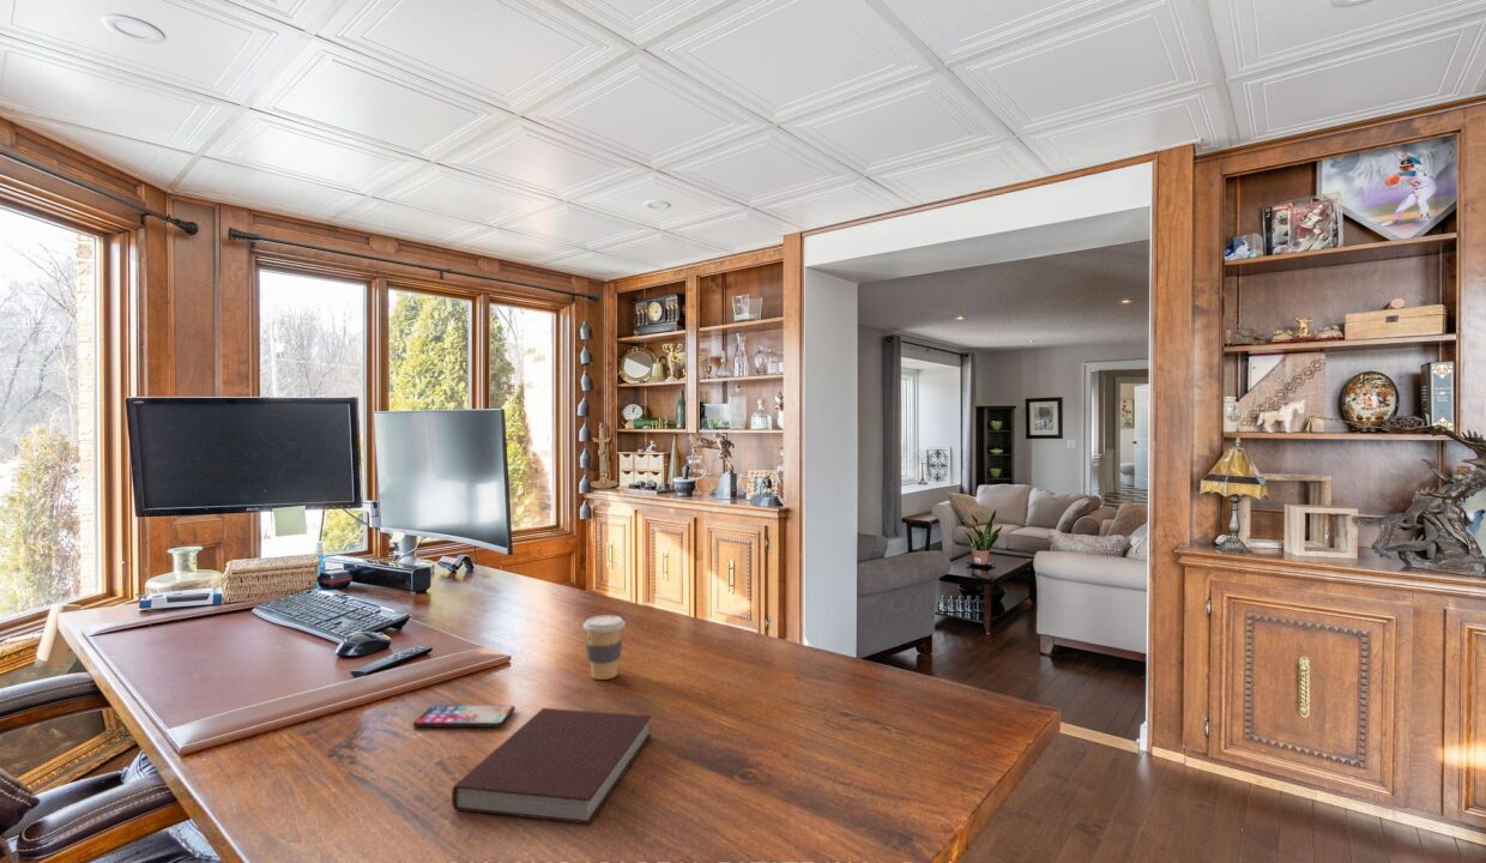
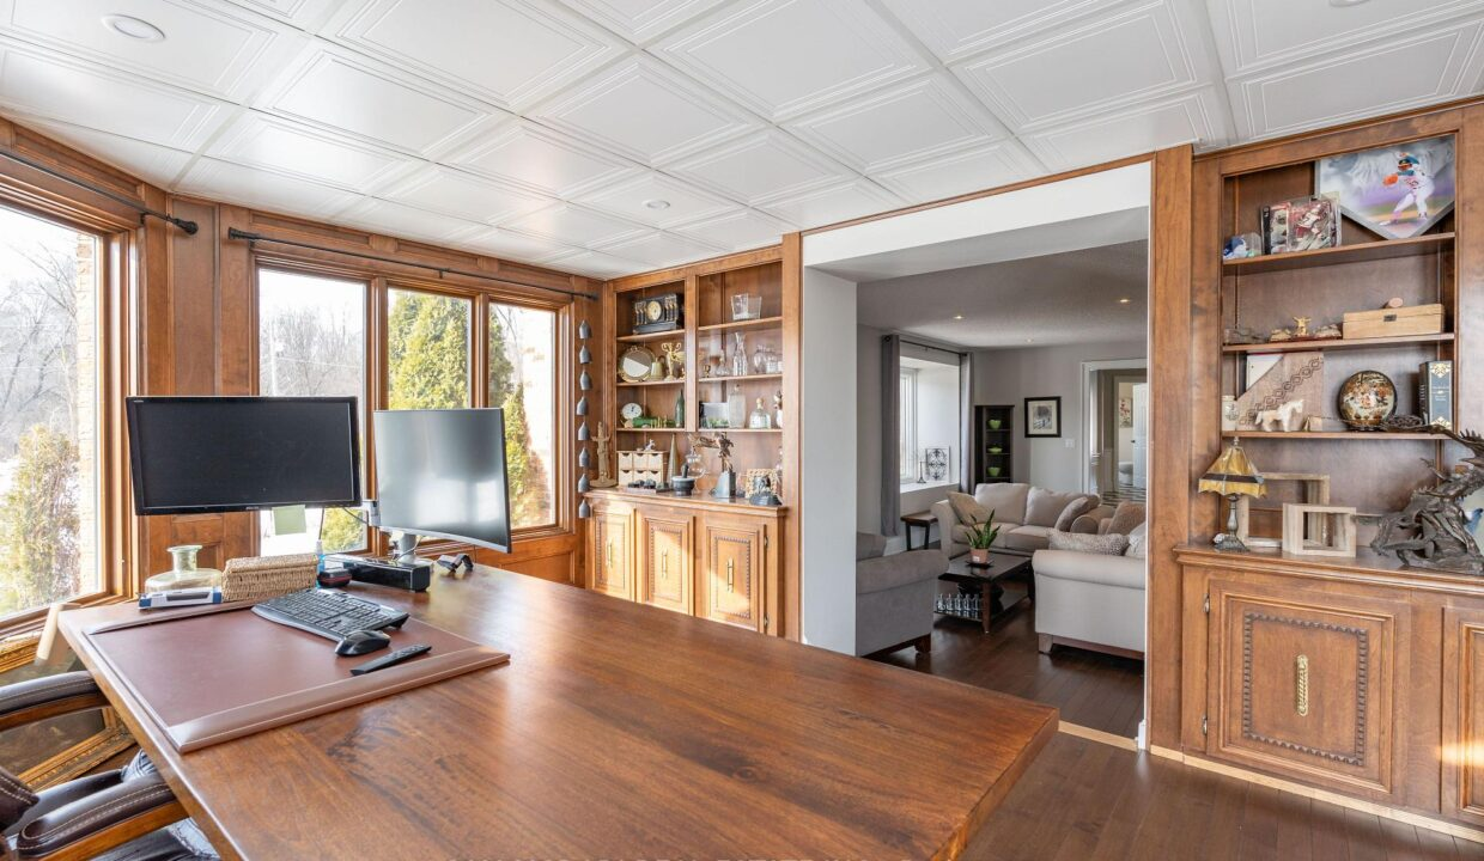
- coffee cup [582,614,627,681]
- smartphone [412,705,517,729]
- notebook [451,707,653,825]
